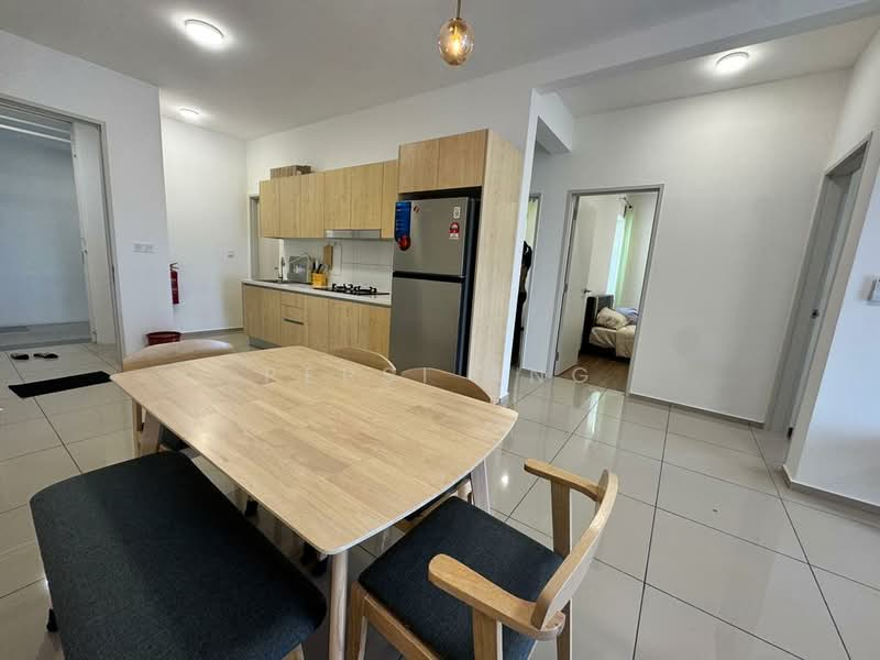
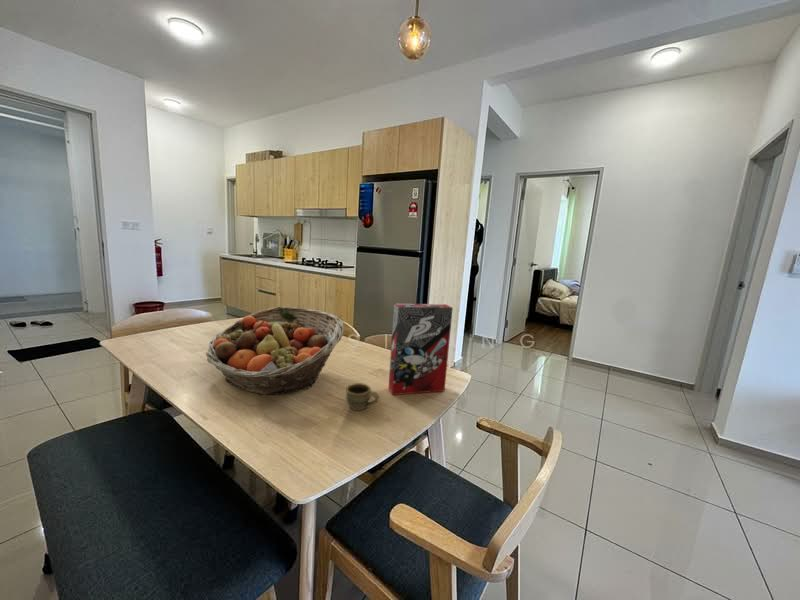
+ cup [345,382,380,411]
+ fruit basket [205,306,345,396]
+ cereal box [388,303,454,396]
